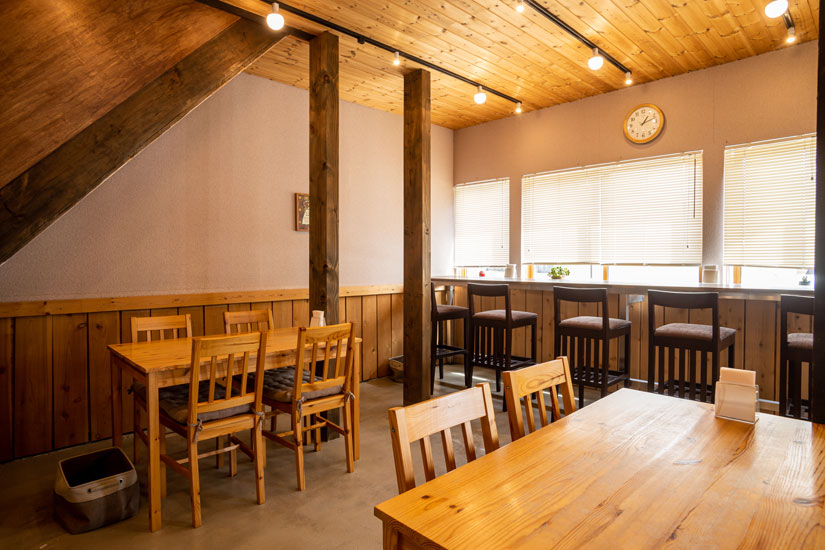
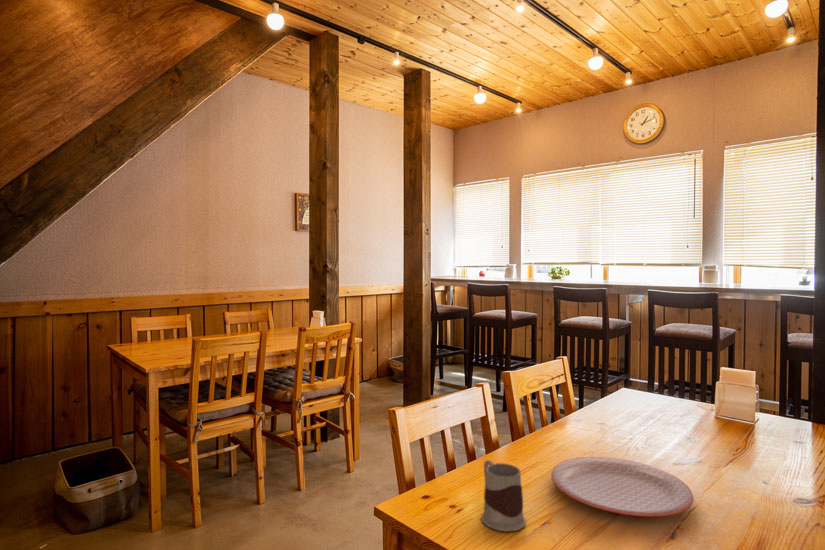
+ plate [550,456,695,518]
+ mug [480,459,527,532]
